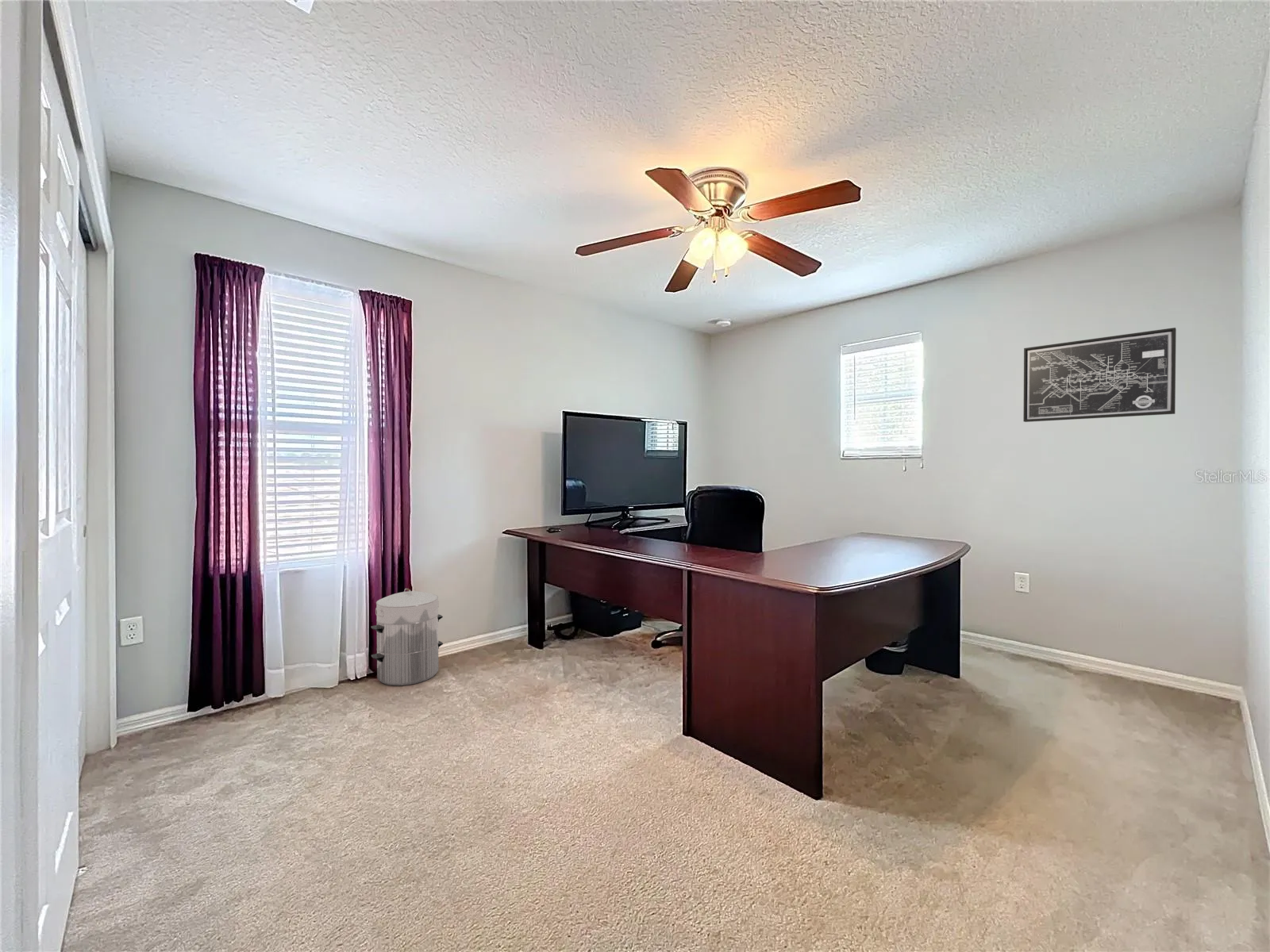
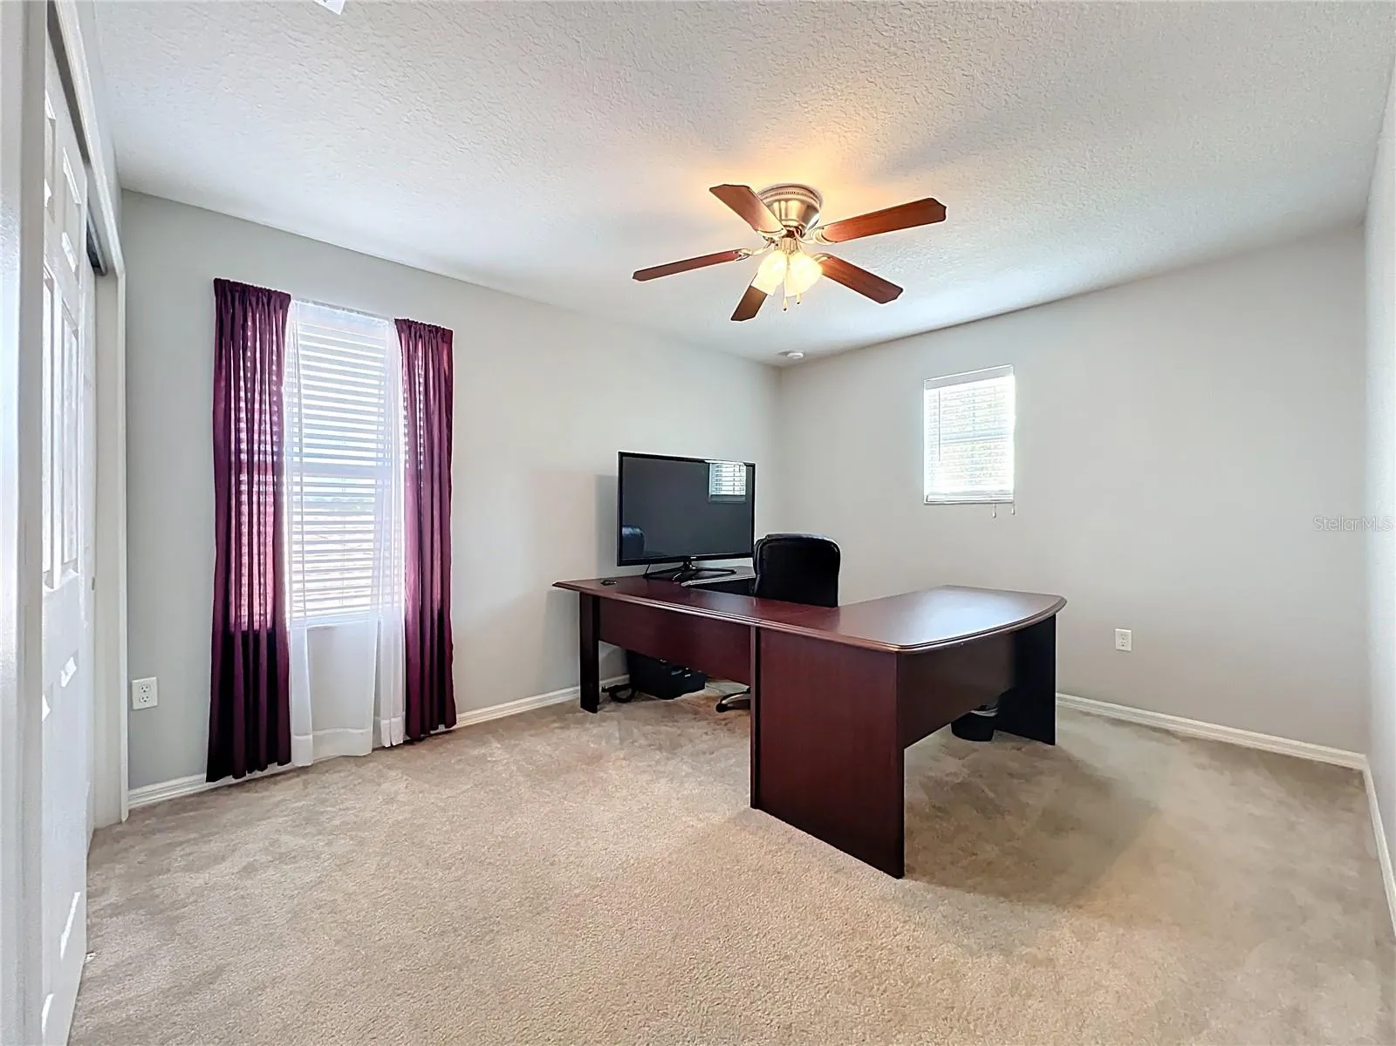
- wall art [1022,327,1177,423]
- waste bin [371,588,444,686]
